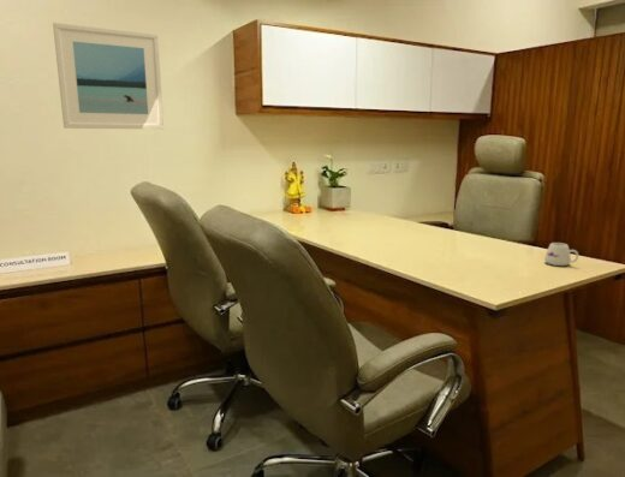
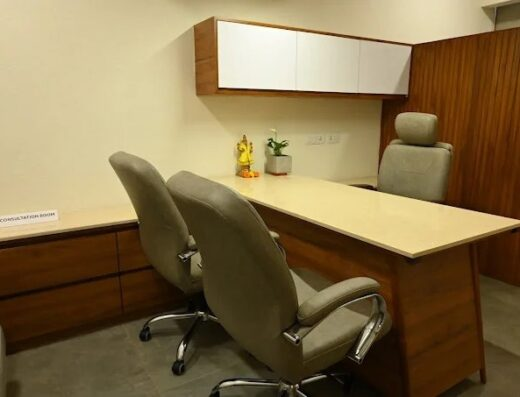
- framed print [52,22,165,130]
- mug [543,242,579,267]
